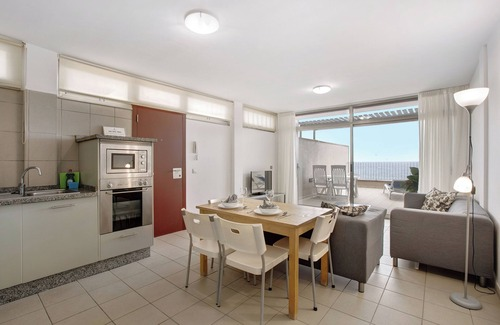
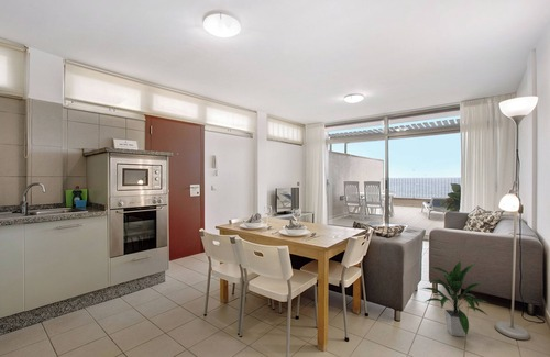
+ indoor plant [421,260,488,337]
